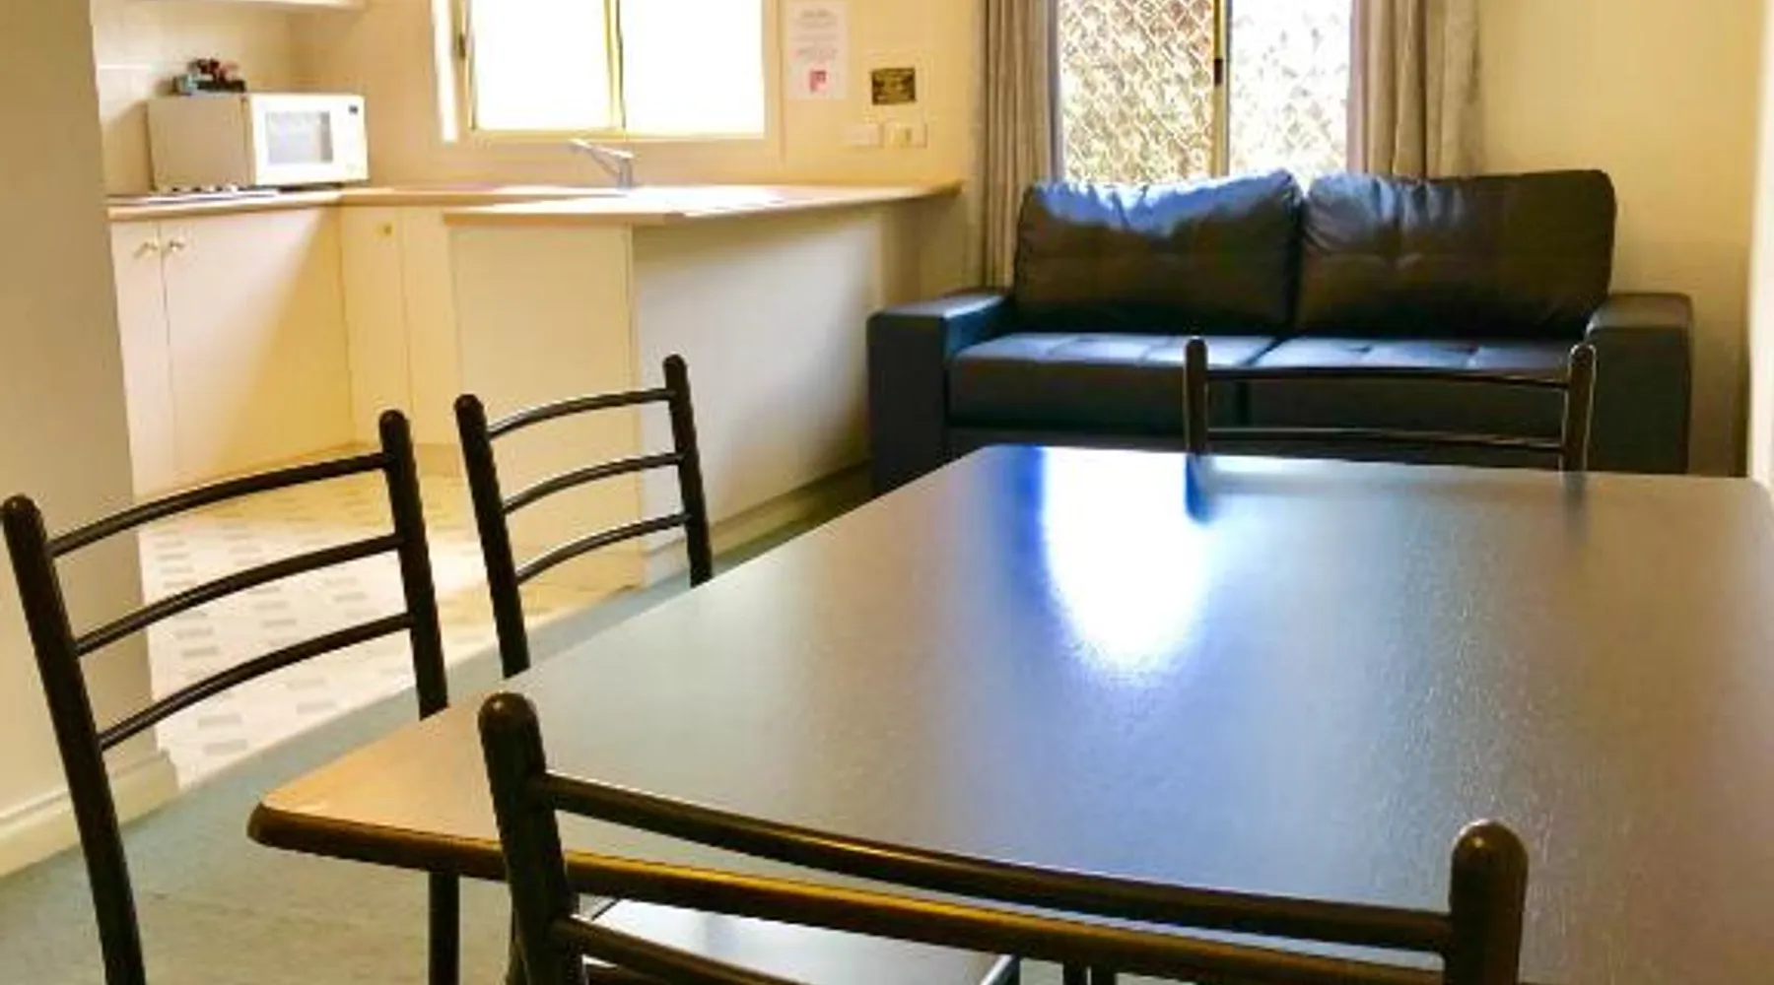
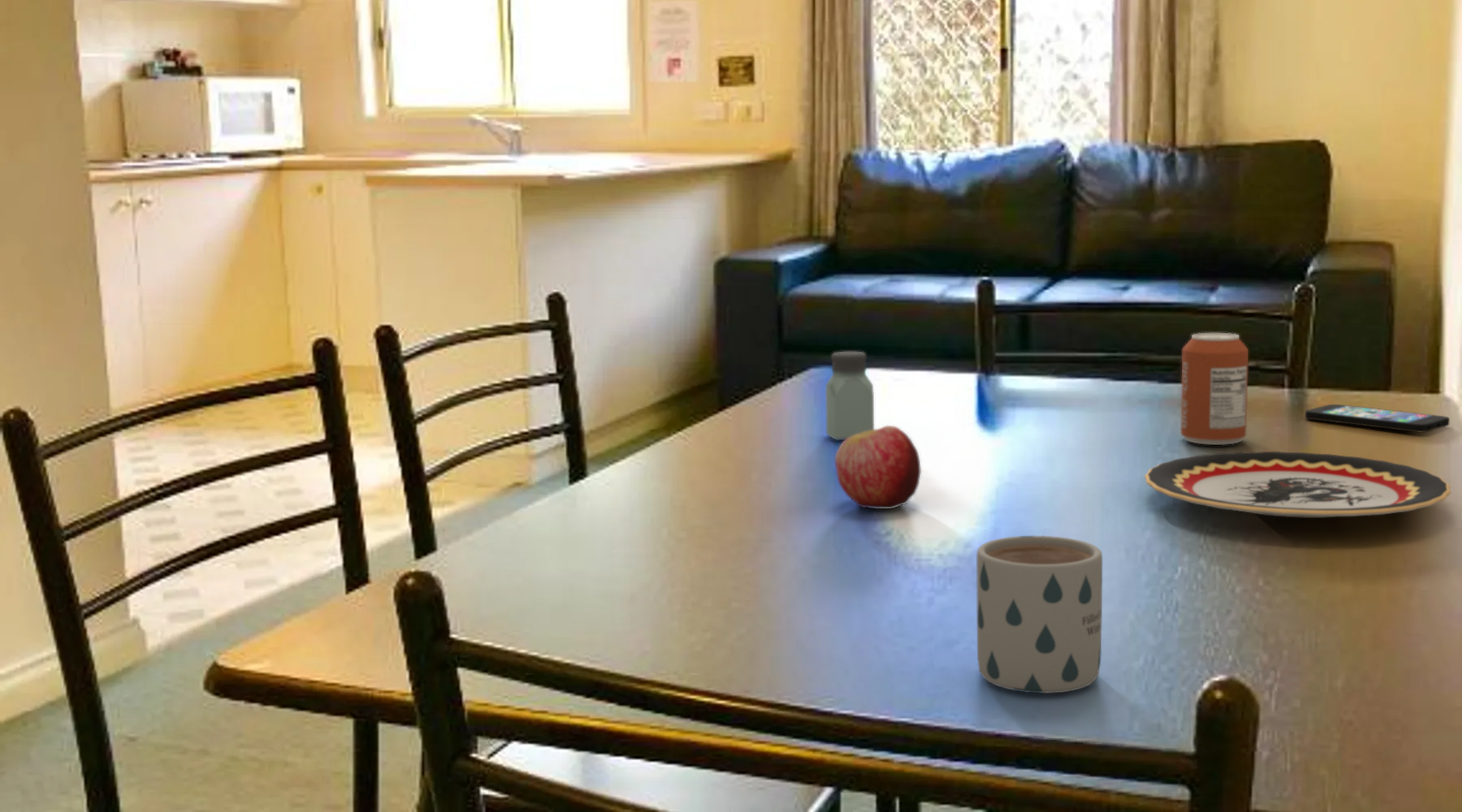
+ apple [834,425,922,510]
+ saltshaker [824,351,875,441]
+ plate [1144,451,1451,519]
+ mug [975,535,1103,694]
+ can [1180,332,1249,446]
+ smartphone [1304,404,1451,433]
